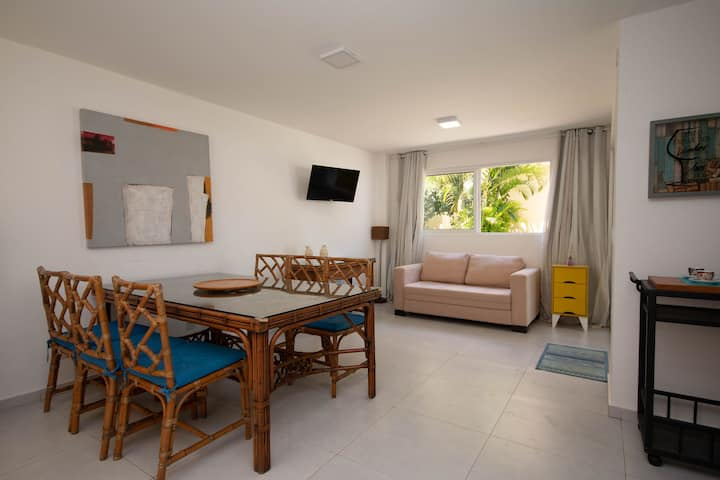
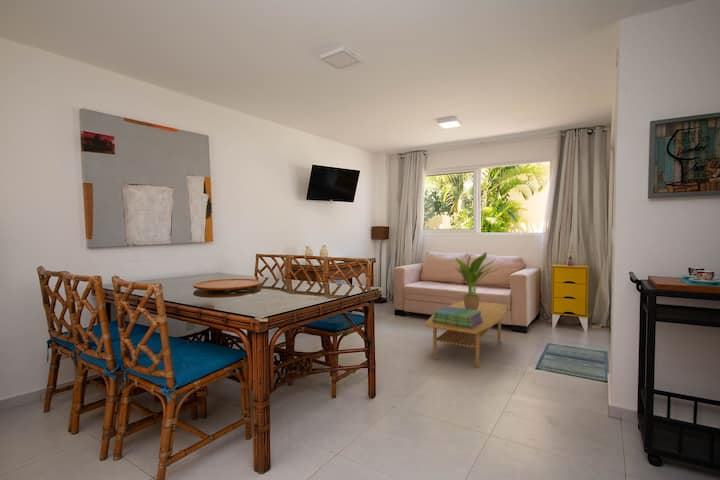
+ potted plant [455,251,499,310]
+ stack of books [432,305,483,328]
+ coffee table [424,300,508,369]
